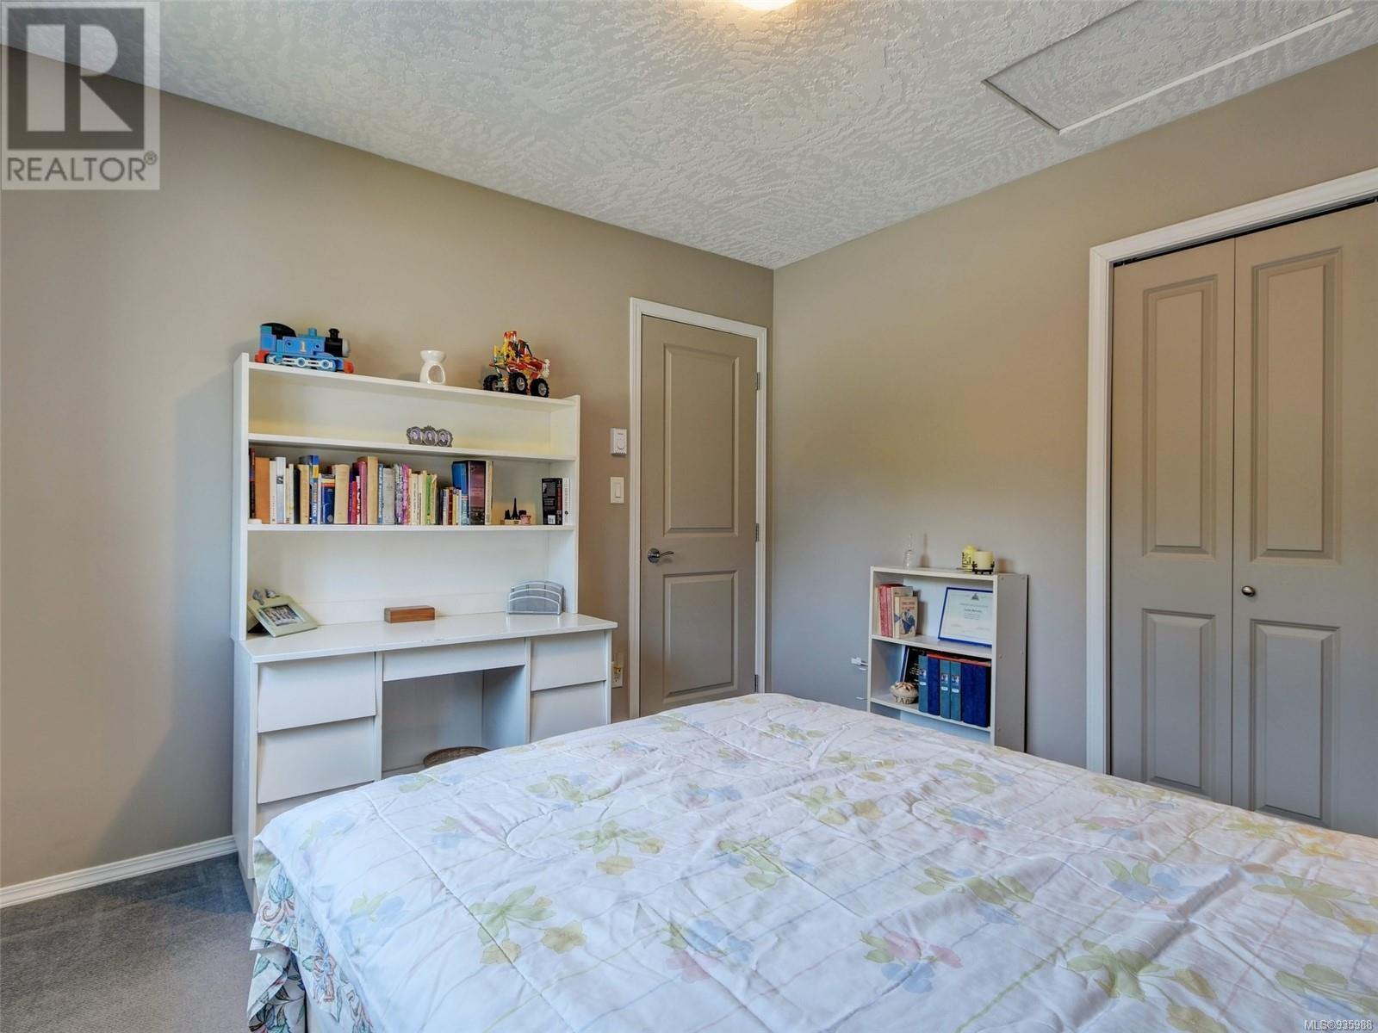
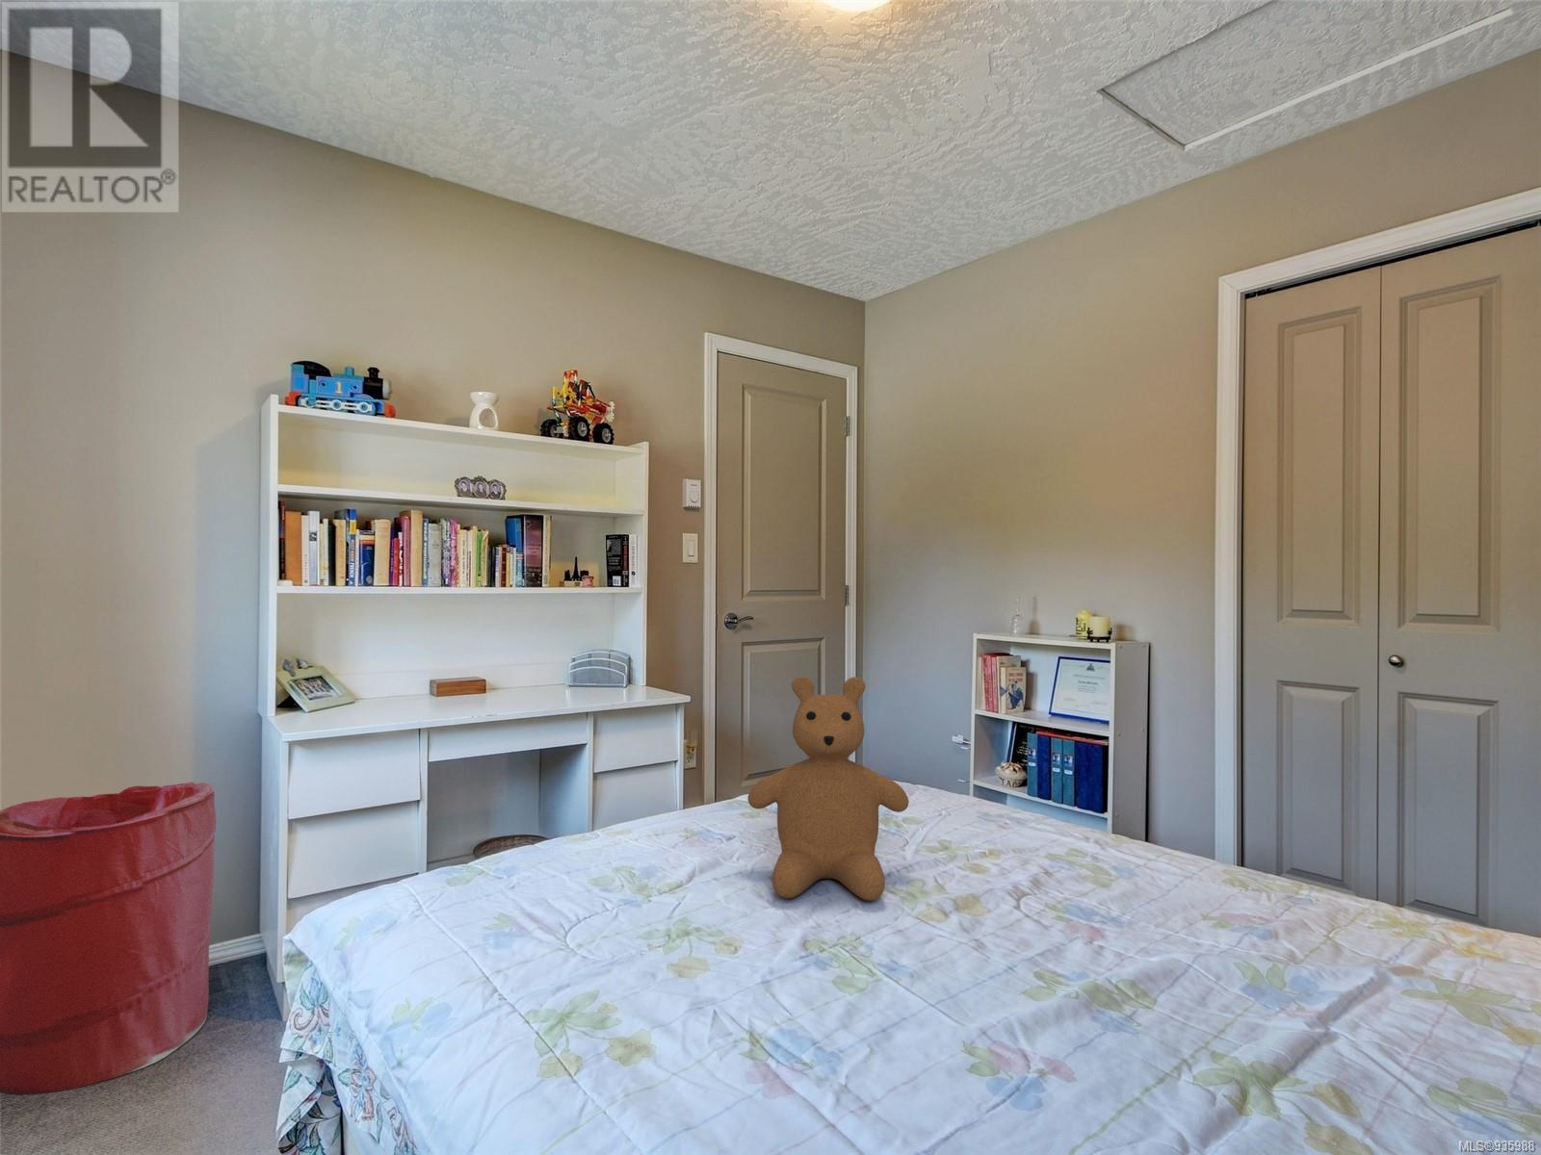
+ laundry hamper [0,781,217,1096]
+ teddy bear [746,676,910,901]
